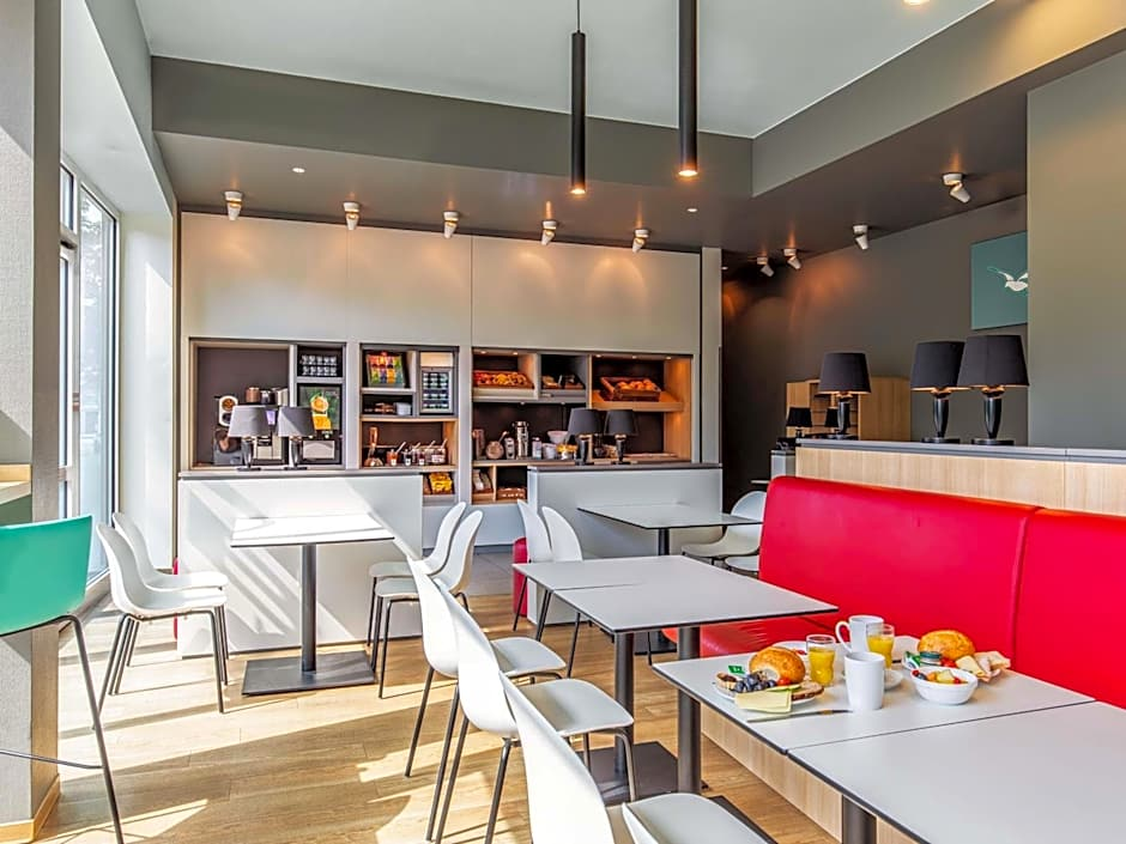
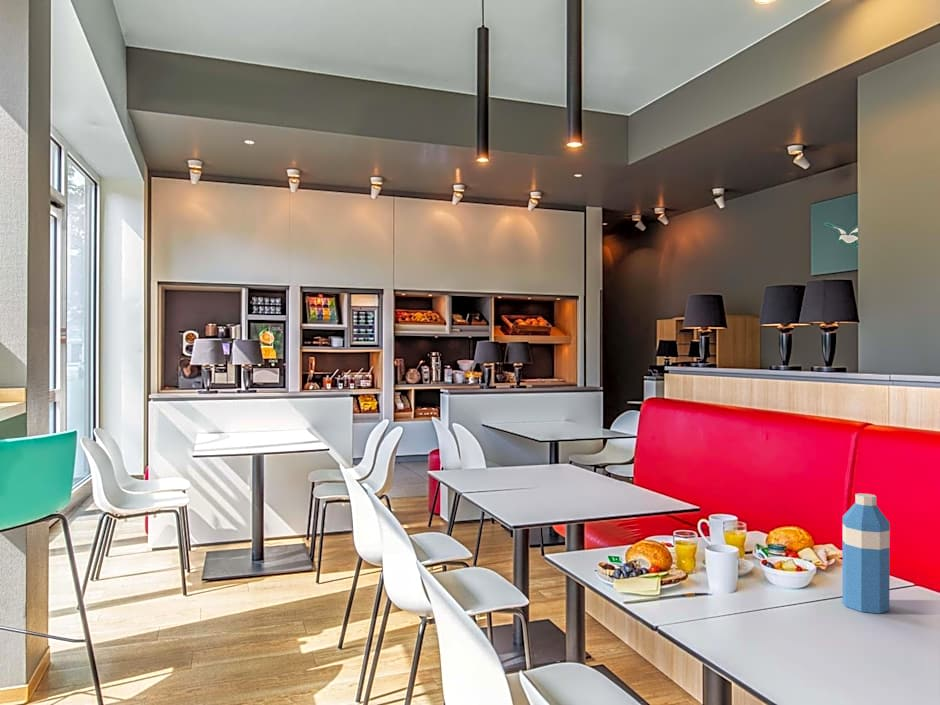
+ water bottle [841,492,891,614]
